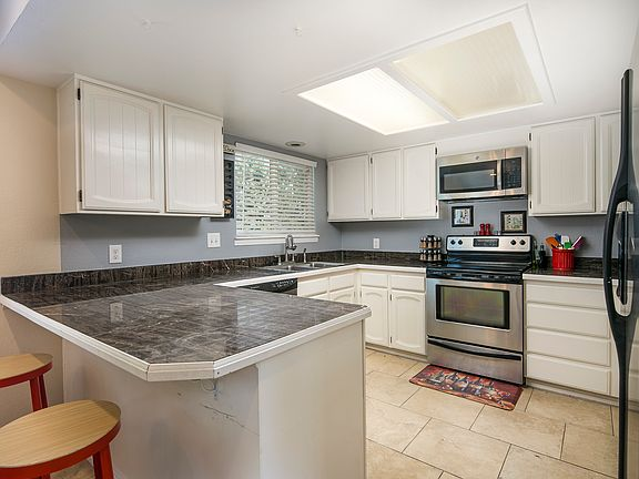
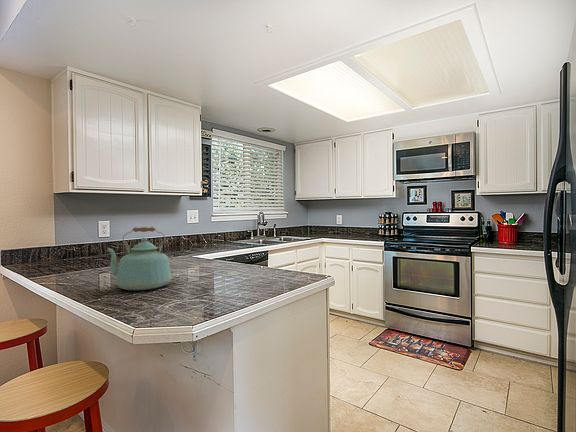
+ kettle [106,226,173,292]
